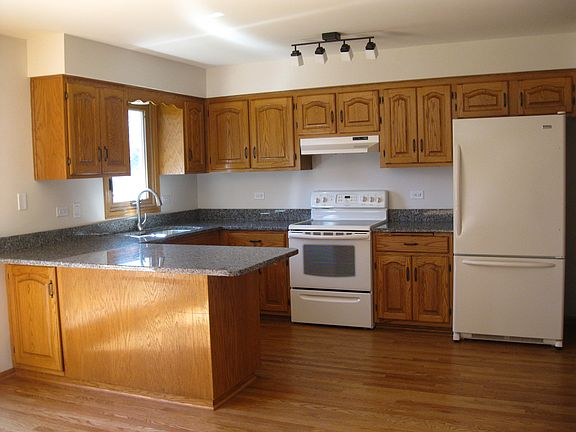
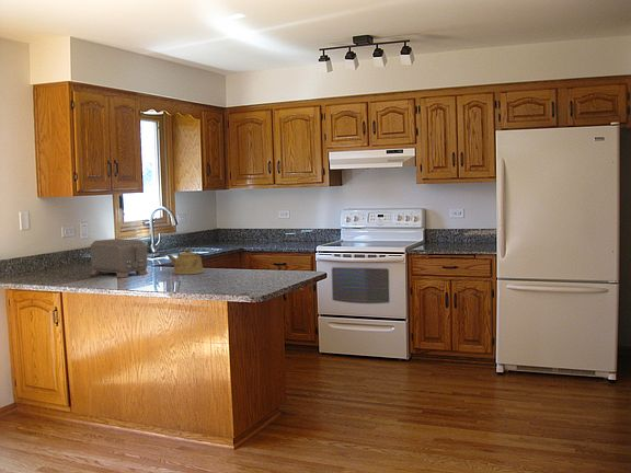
+ kettle [167,249,207,276]
+ toaster [90,238,149,278]
